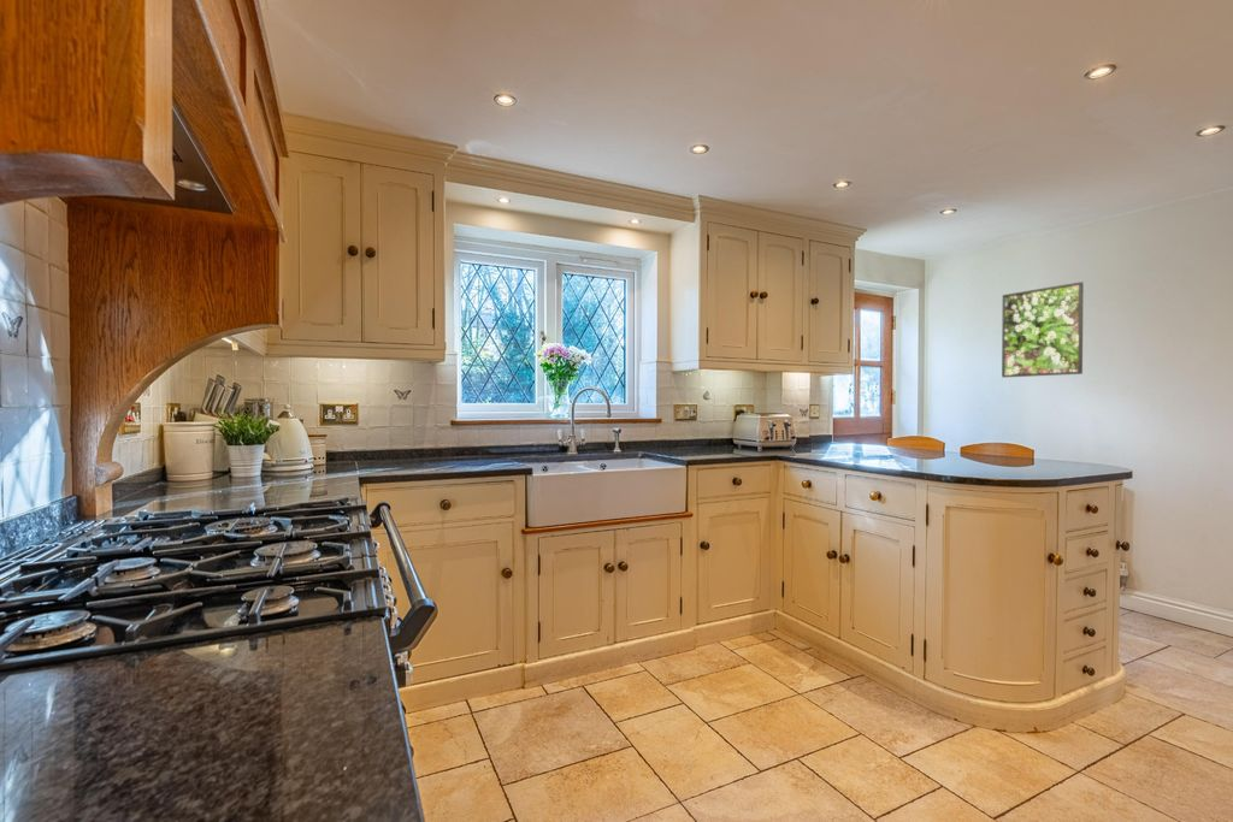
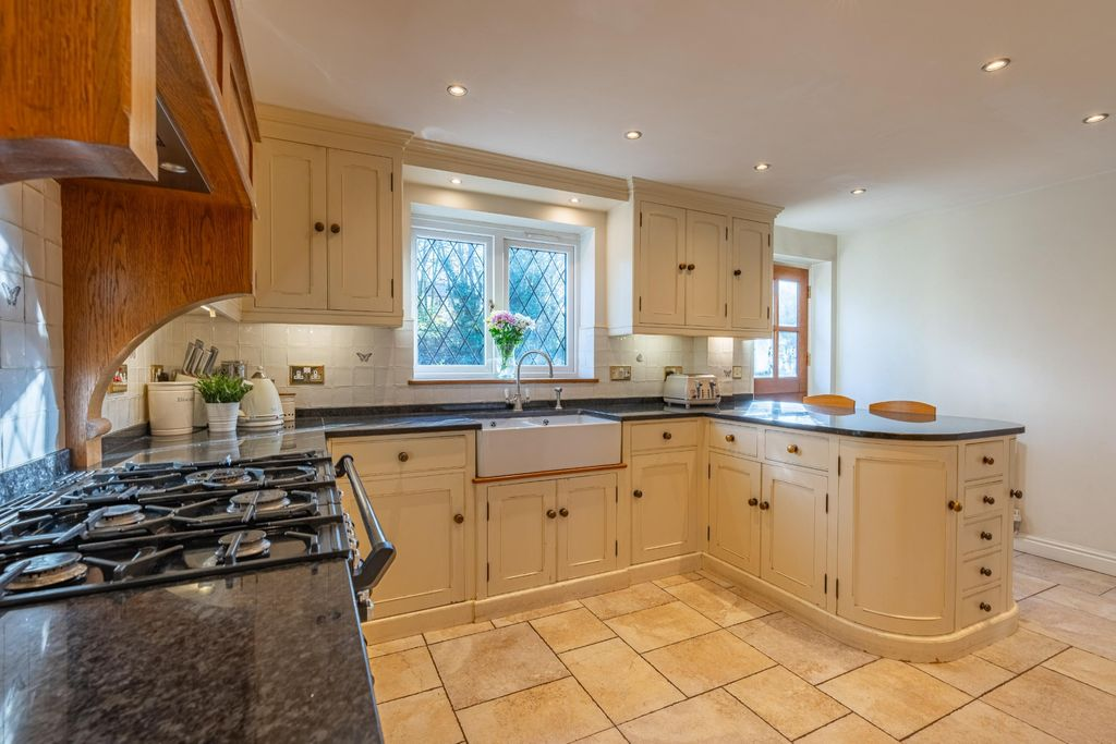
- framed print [1001,280,1085,379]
